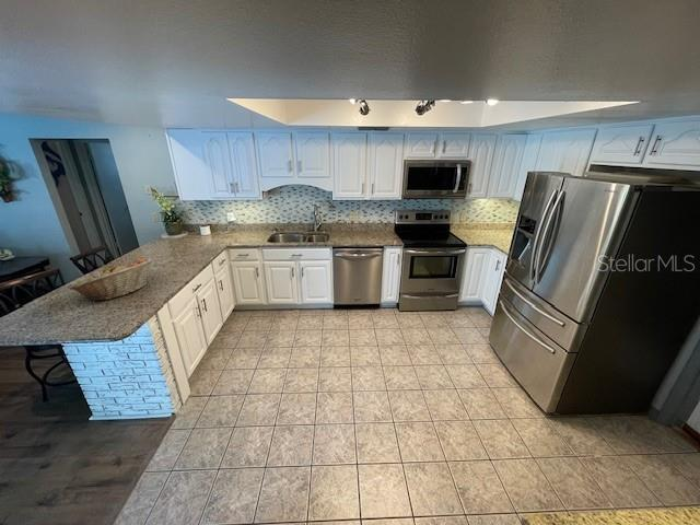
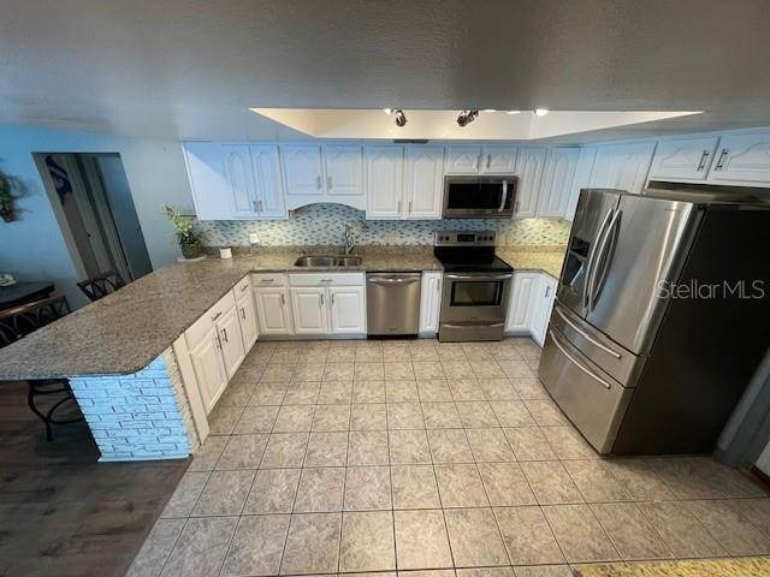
- fruit basket [68,257,154,302]
